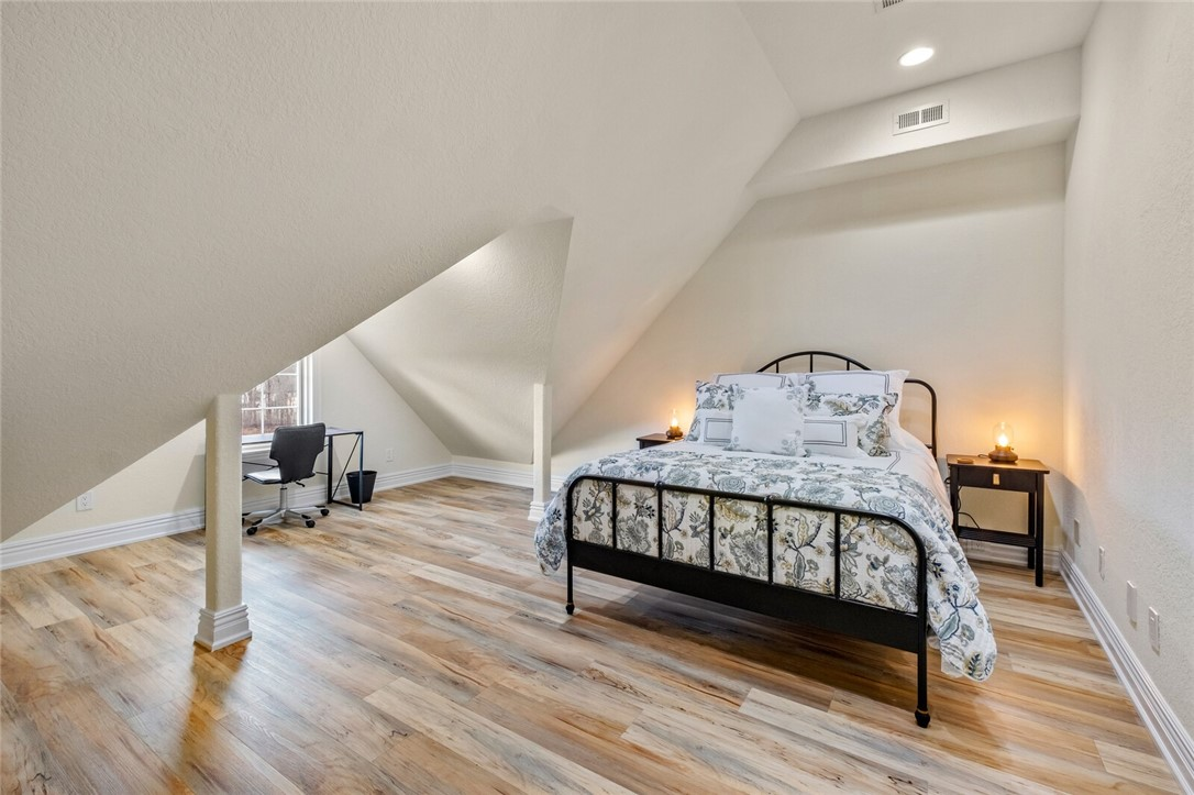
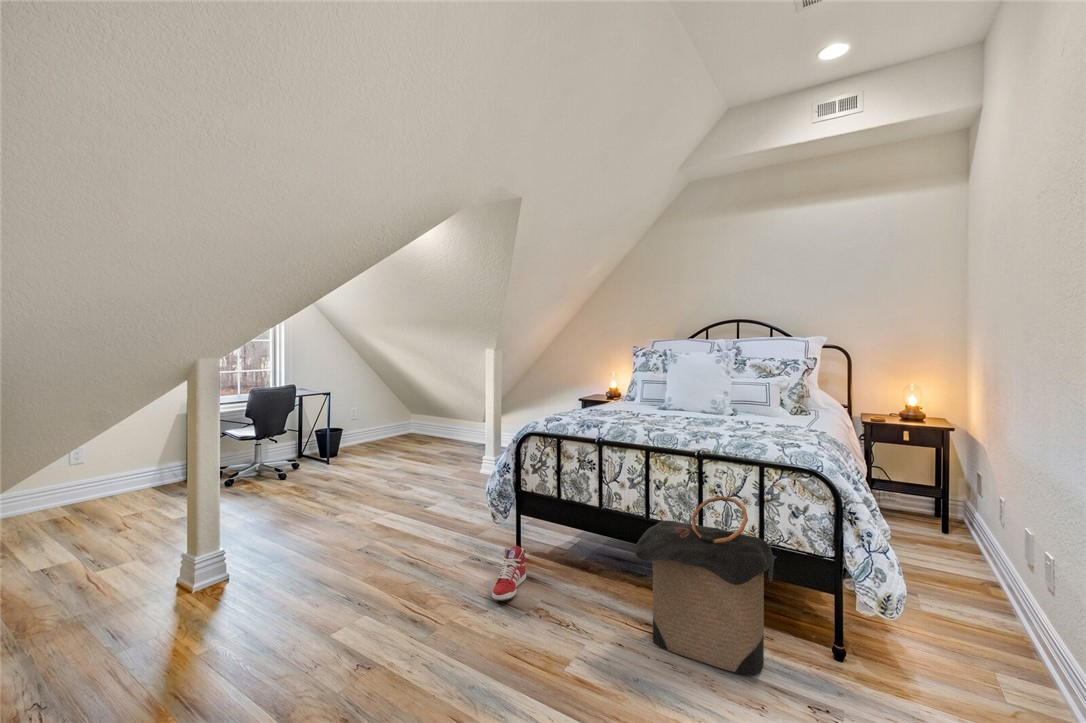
+ sneaker [491,545,527,601]
+ laundry hamper [633,495,777,676]
